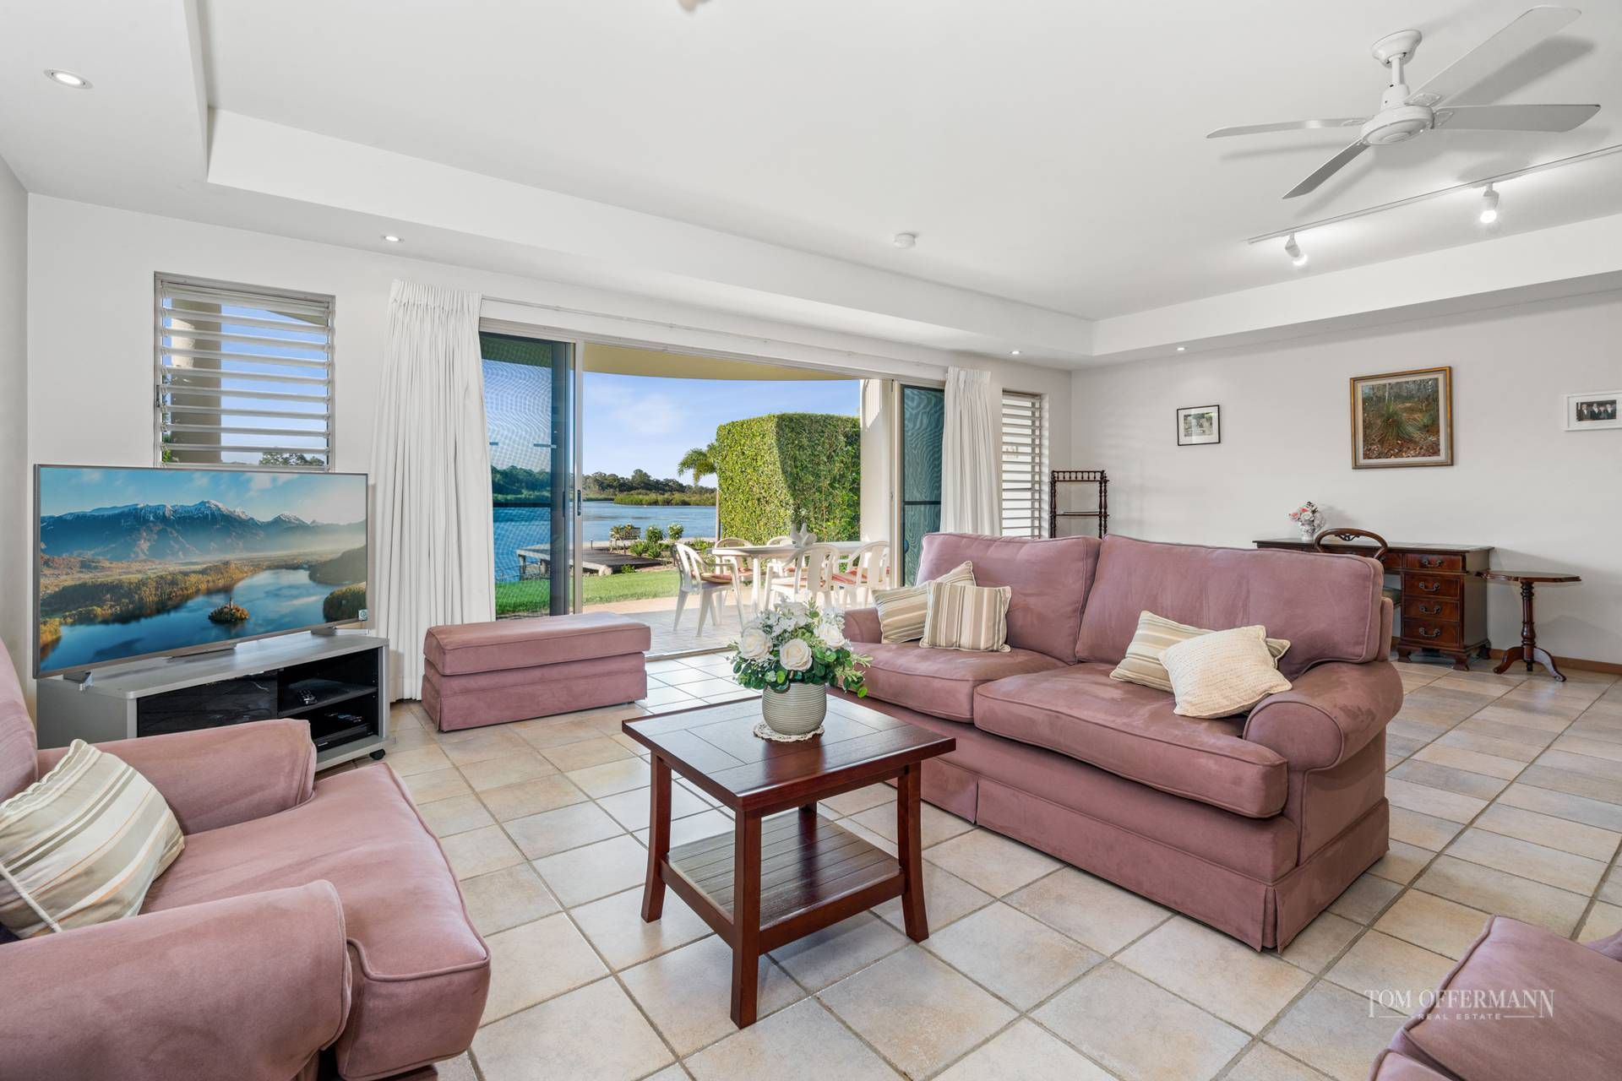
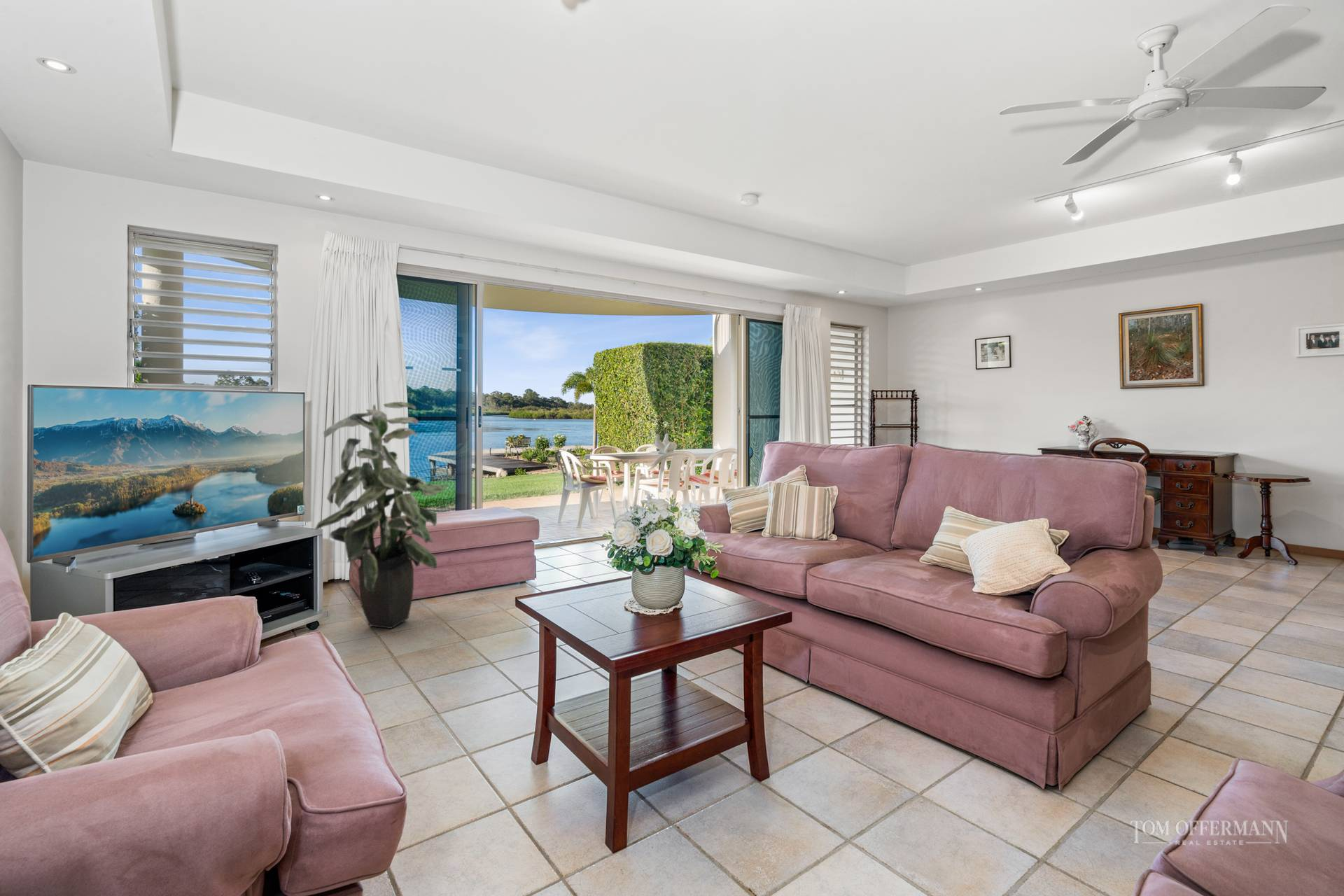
+ indoor plant [314,401,449,629]
